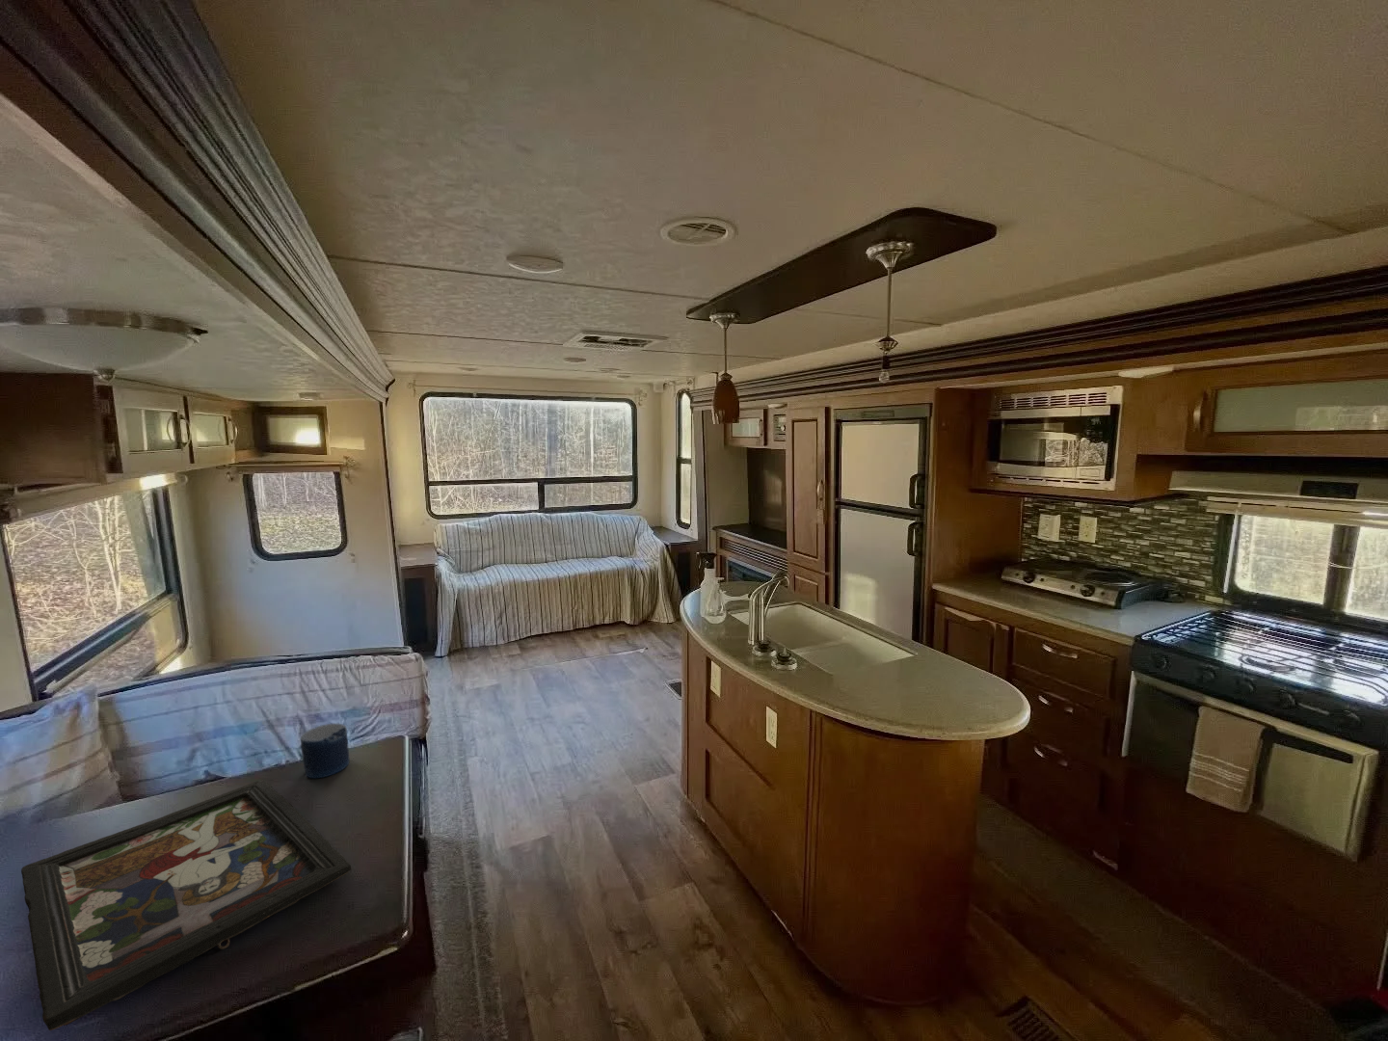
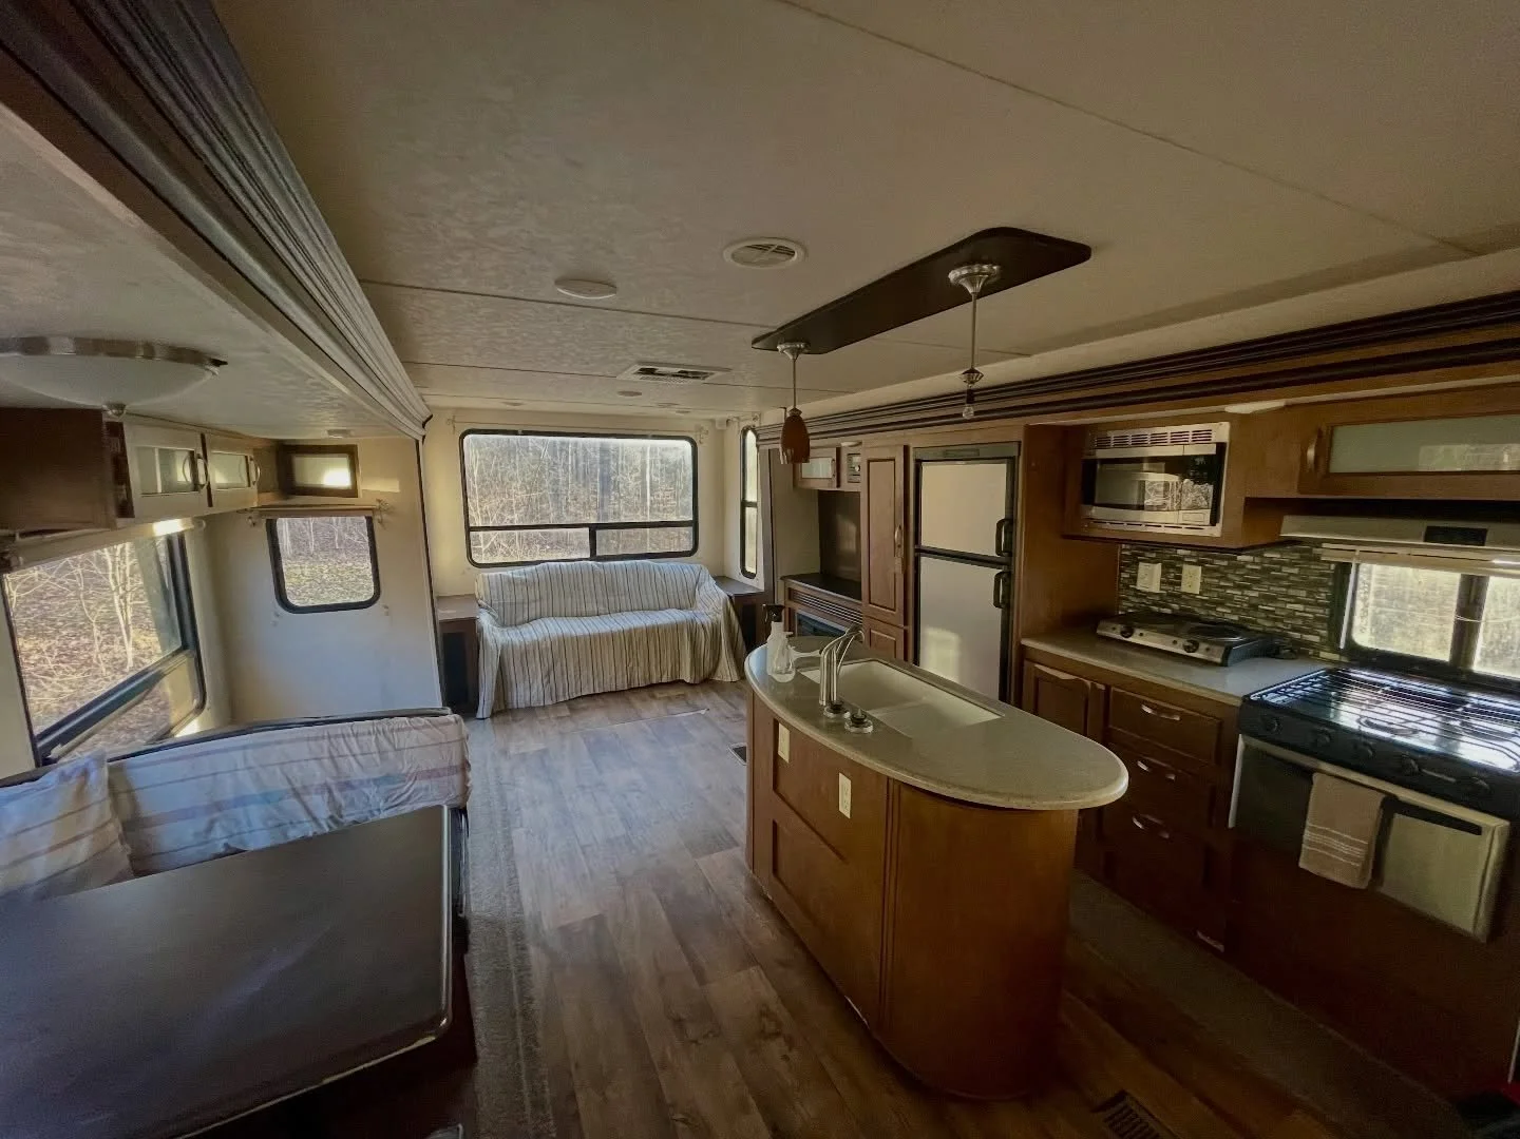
- candle [299,722,350,779]
- board game [21,779,352,1031]
